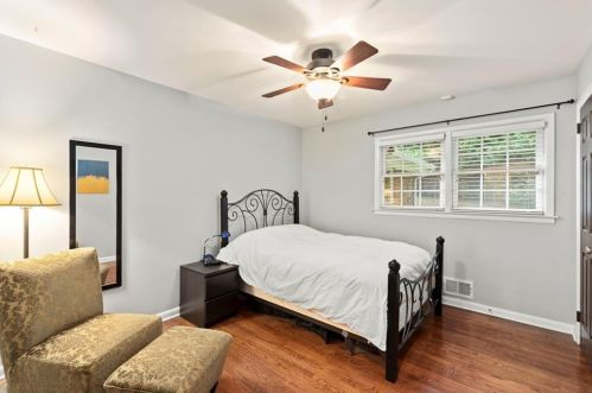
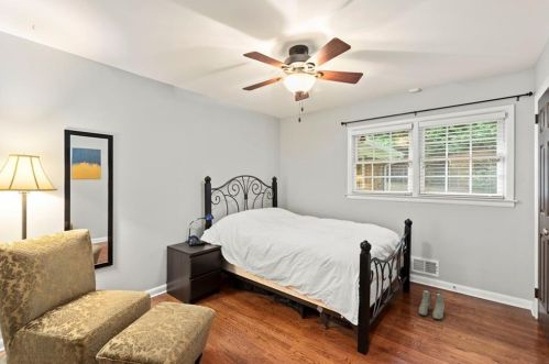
+ boots [418,288,446,320]
